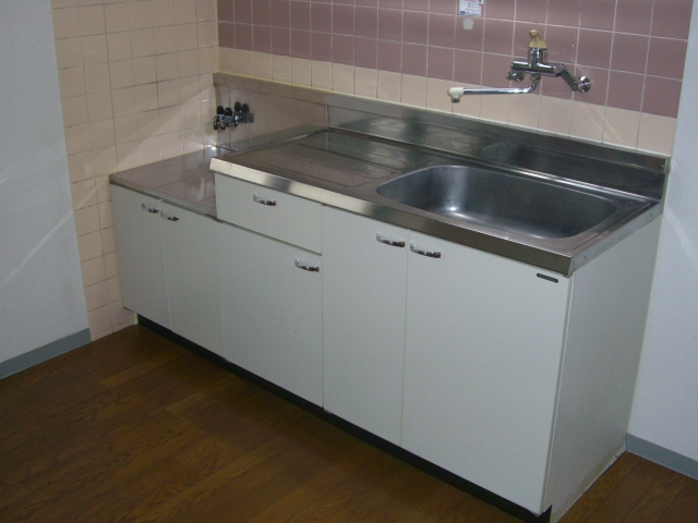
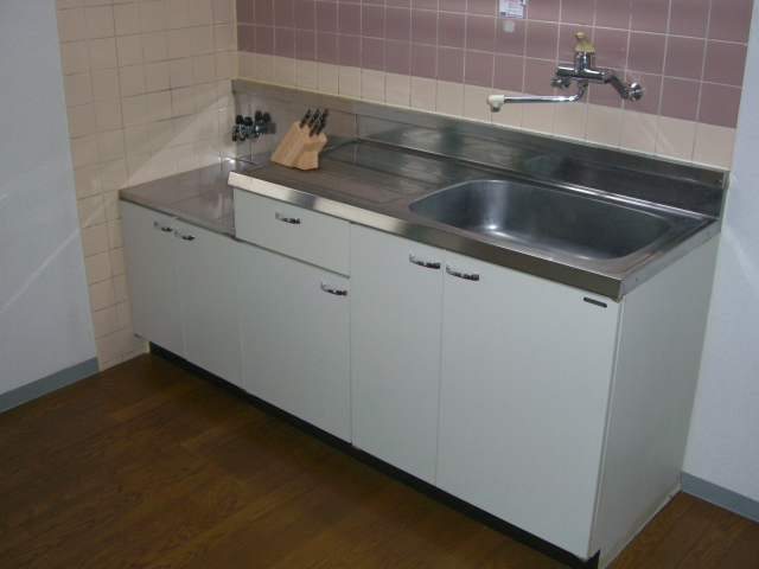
+ knife block [269,107,331,171]
